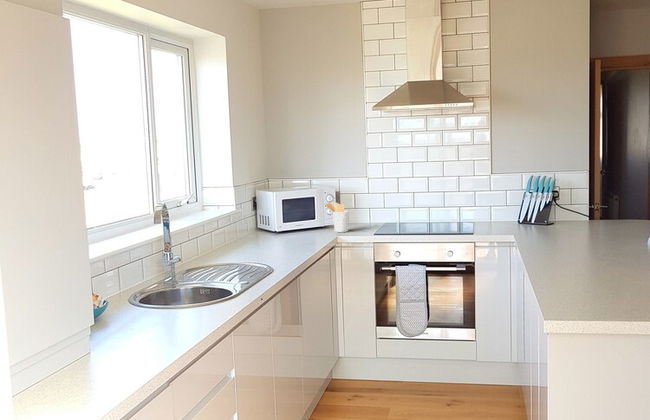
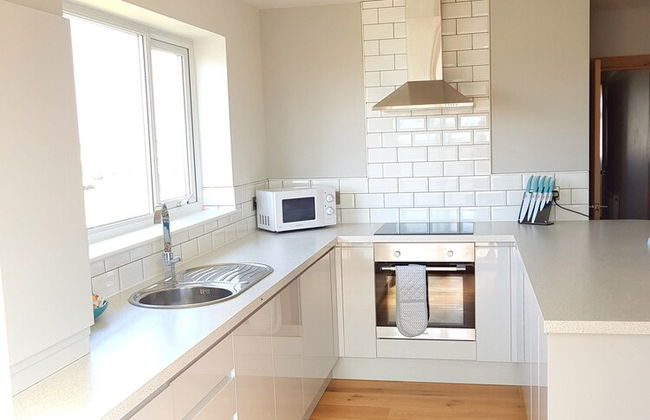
- utensil holder [323,202,350,233]
